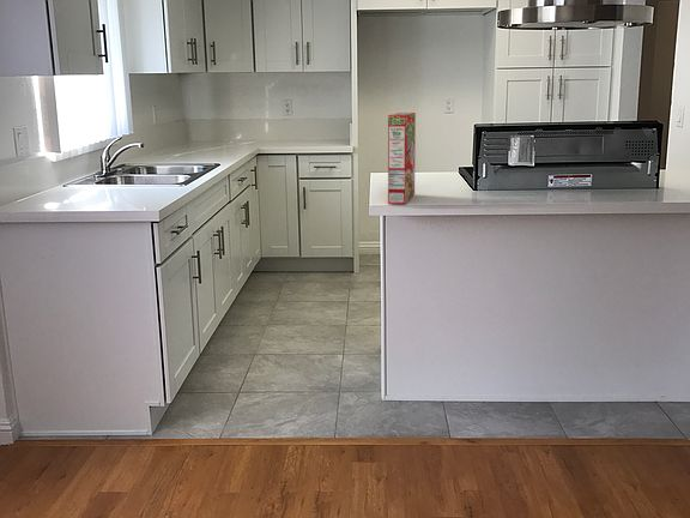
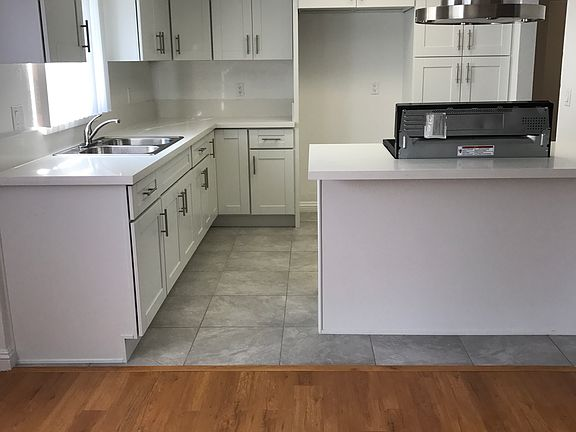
- cereal box [387,112,417,205]
